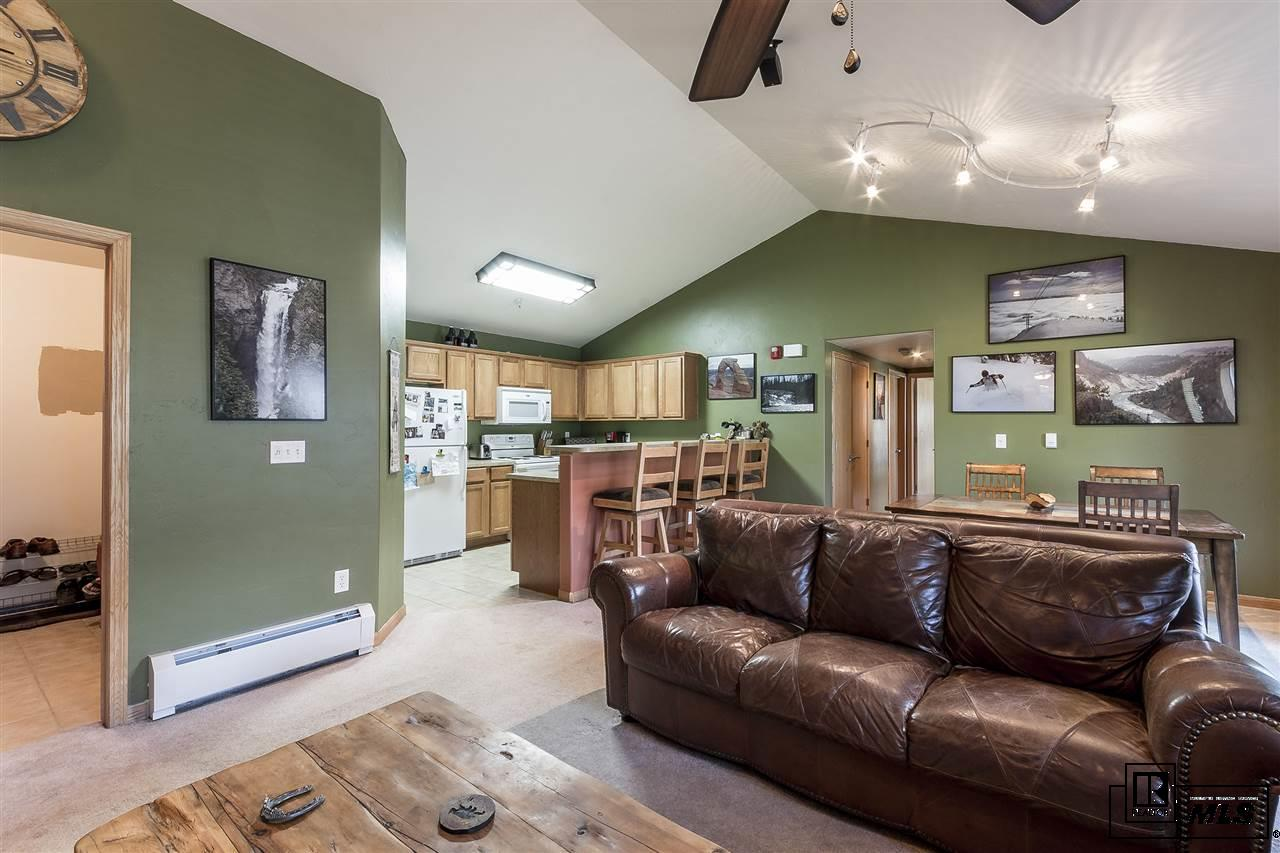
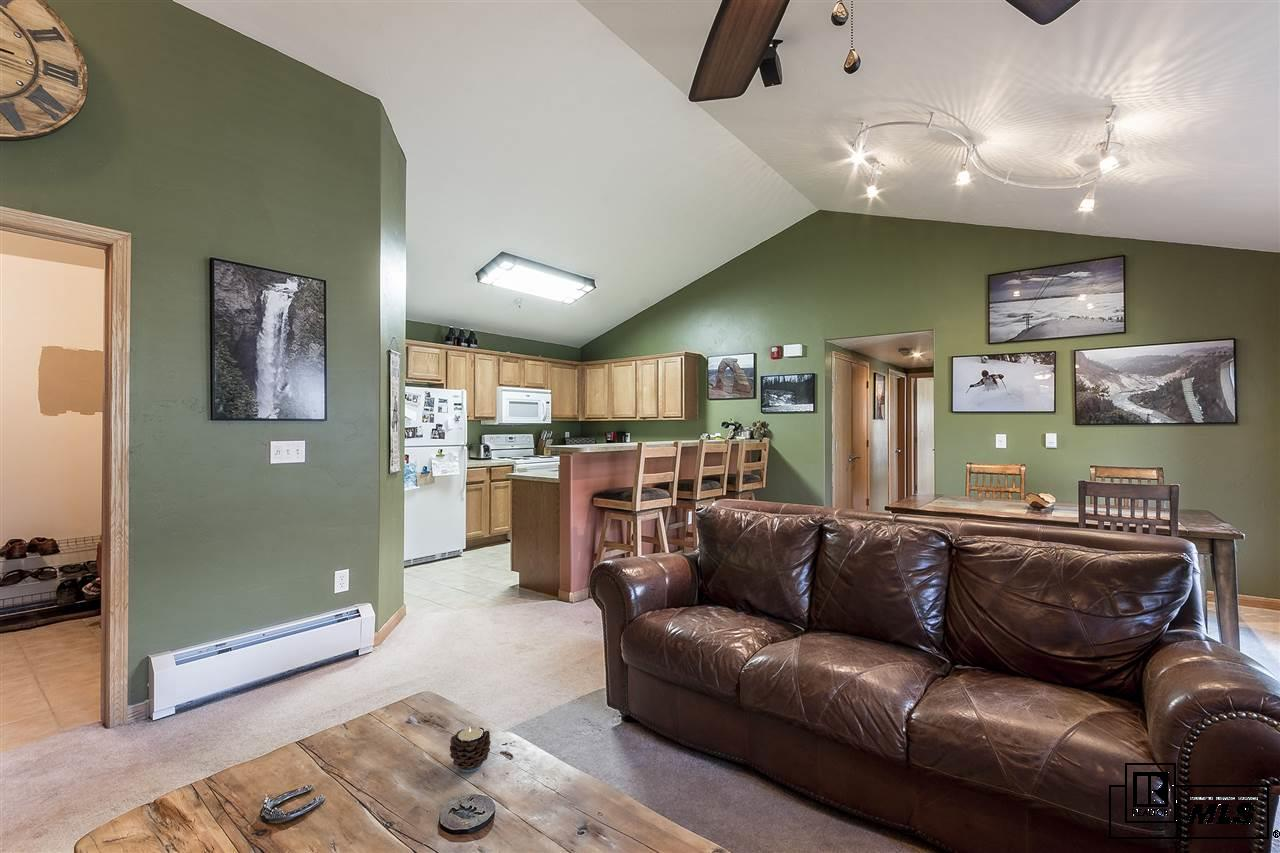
+ candle [449,726,492,773]
